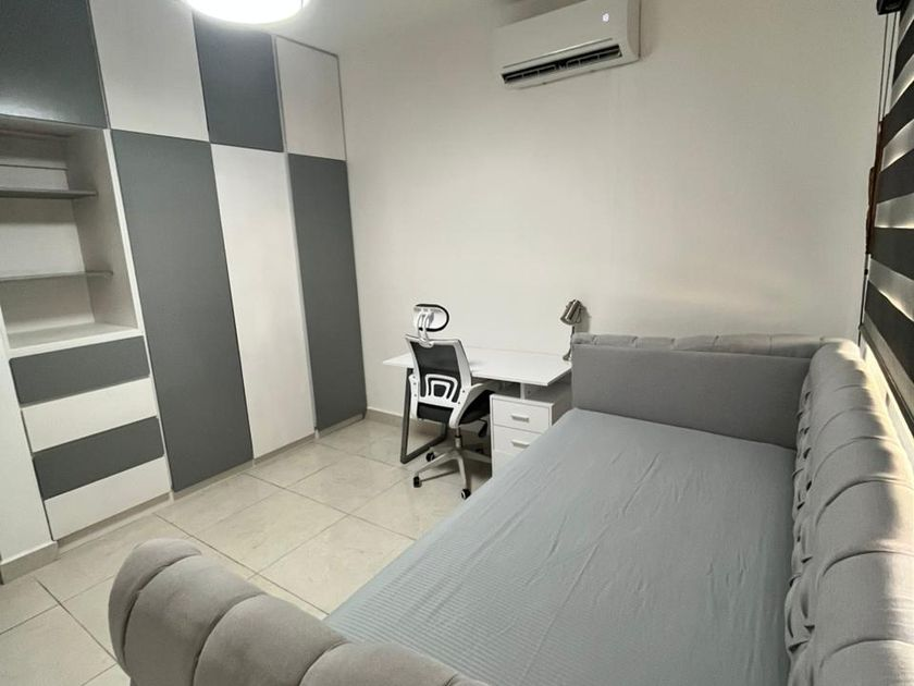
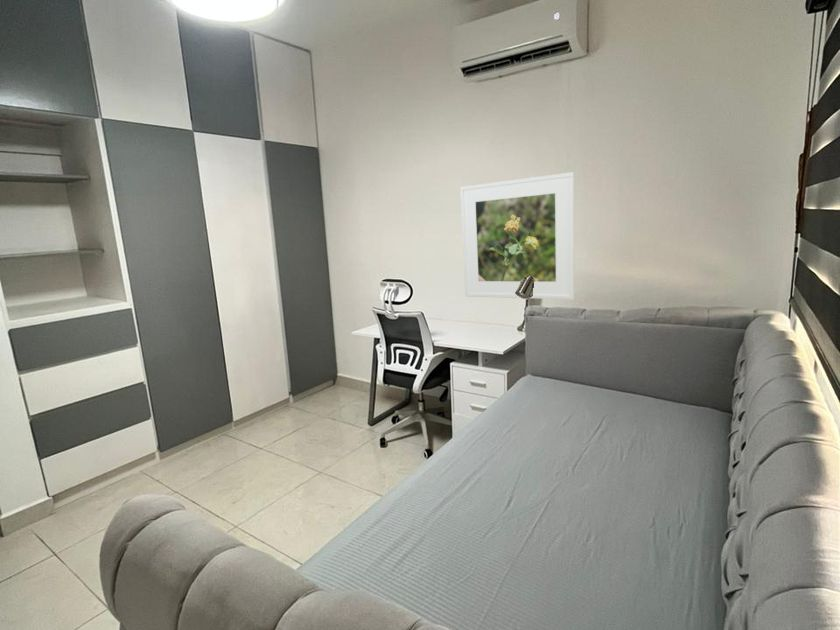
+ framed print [459,171,575,300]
